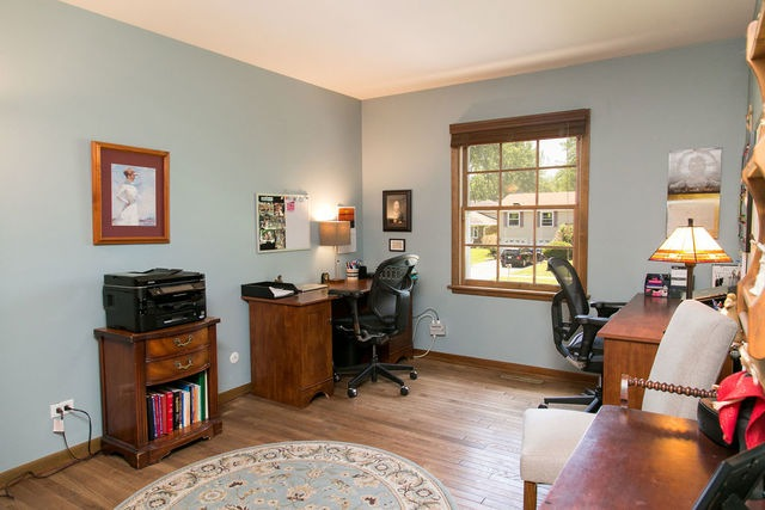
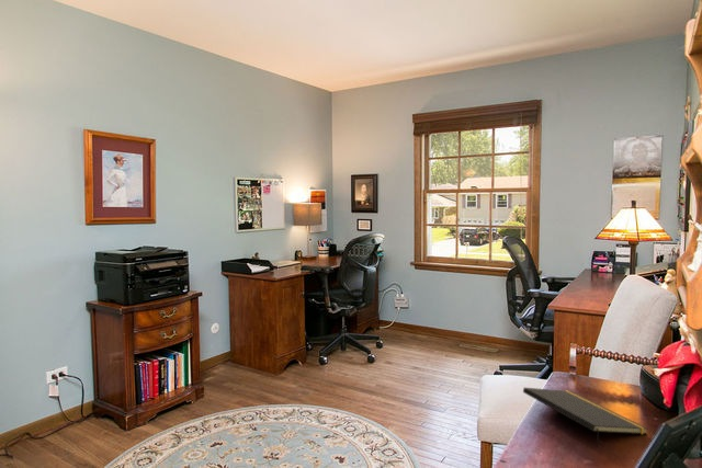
+ notepad [522,387,648,448]
